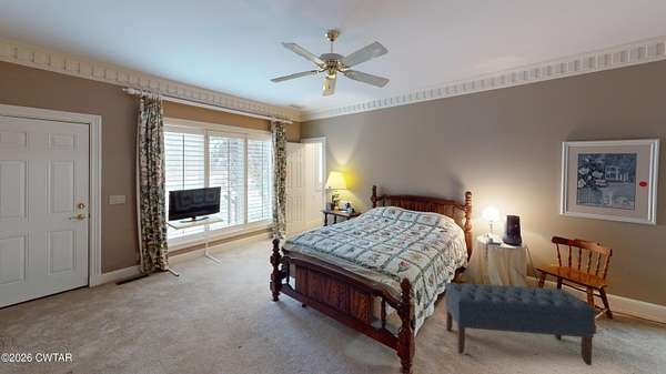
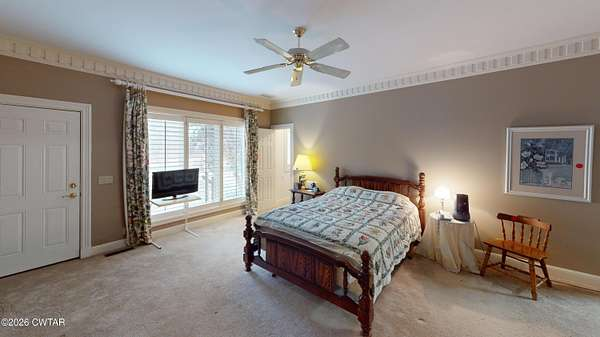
- bench [444,282,598,366]
